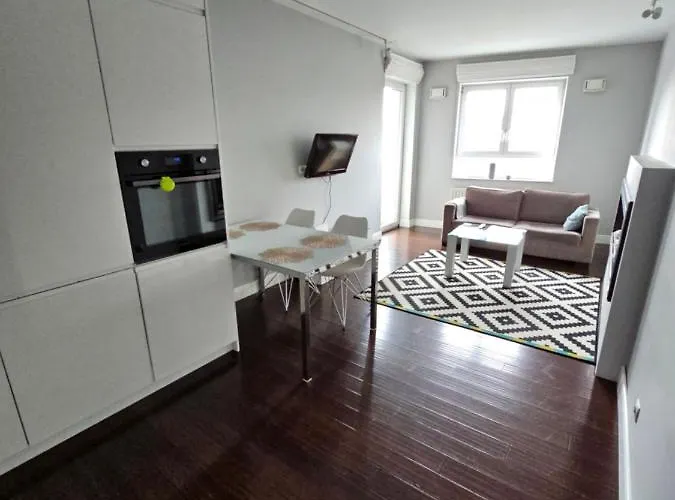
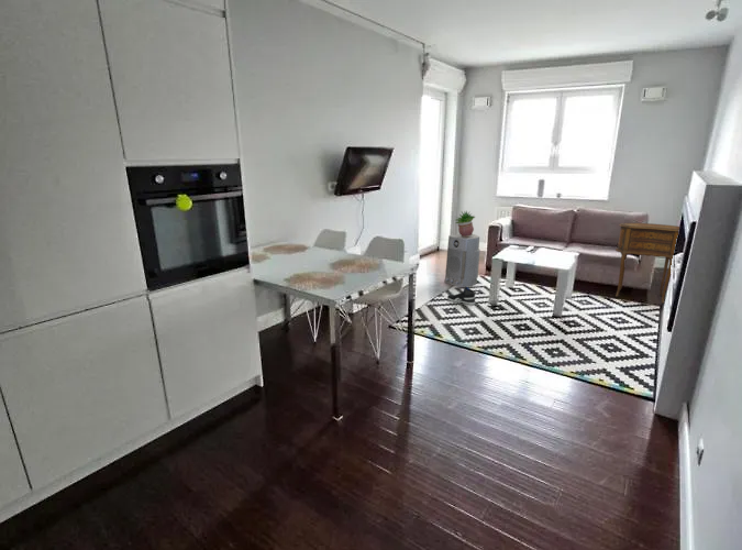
+ potted plant [453,210,476,238]
+ sneaker [446,286,476,306]
+ air purifier [443,233,480,288]
+ side table [614,222,680,305]
